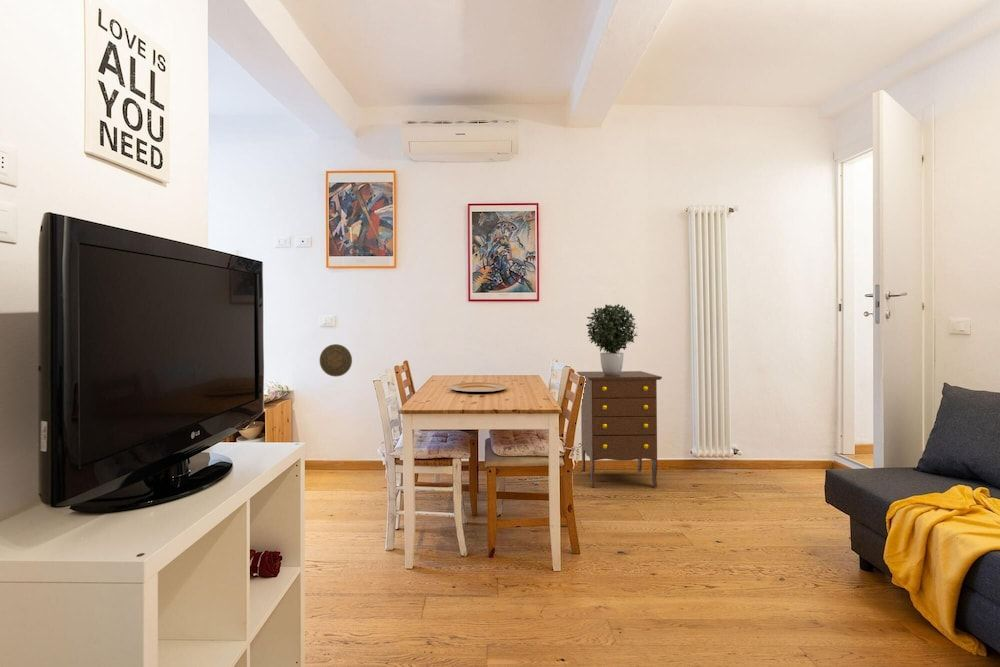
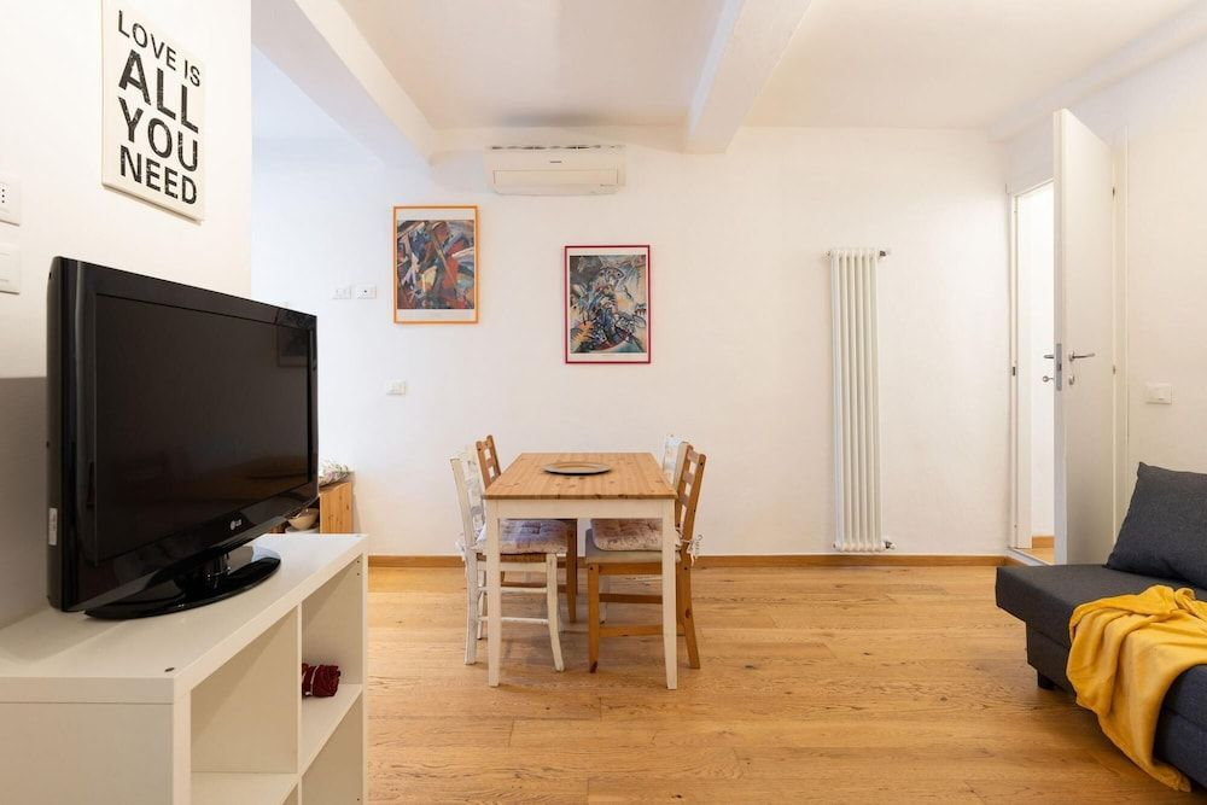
- potted plant [585,303,639,376]
- decorative plate [318,343,353,378]
- dresser [576,370,663,488]
